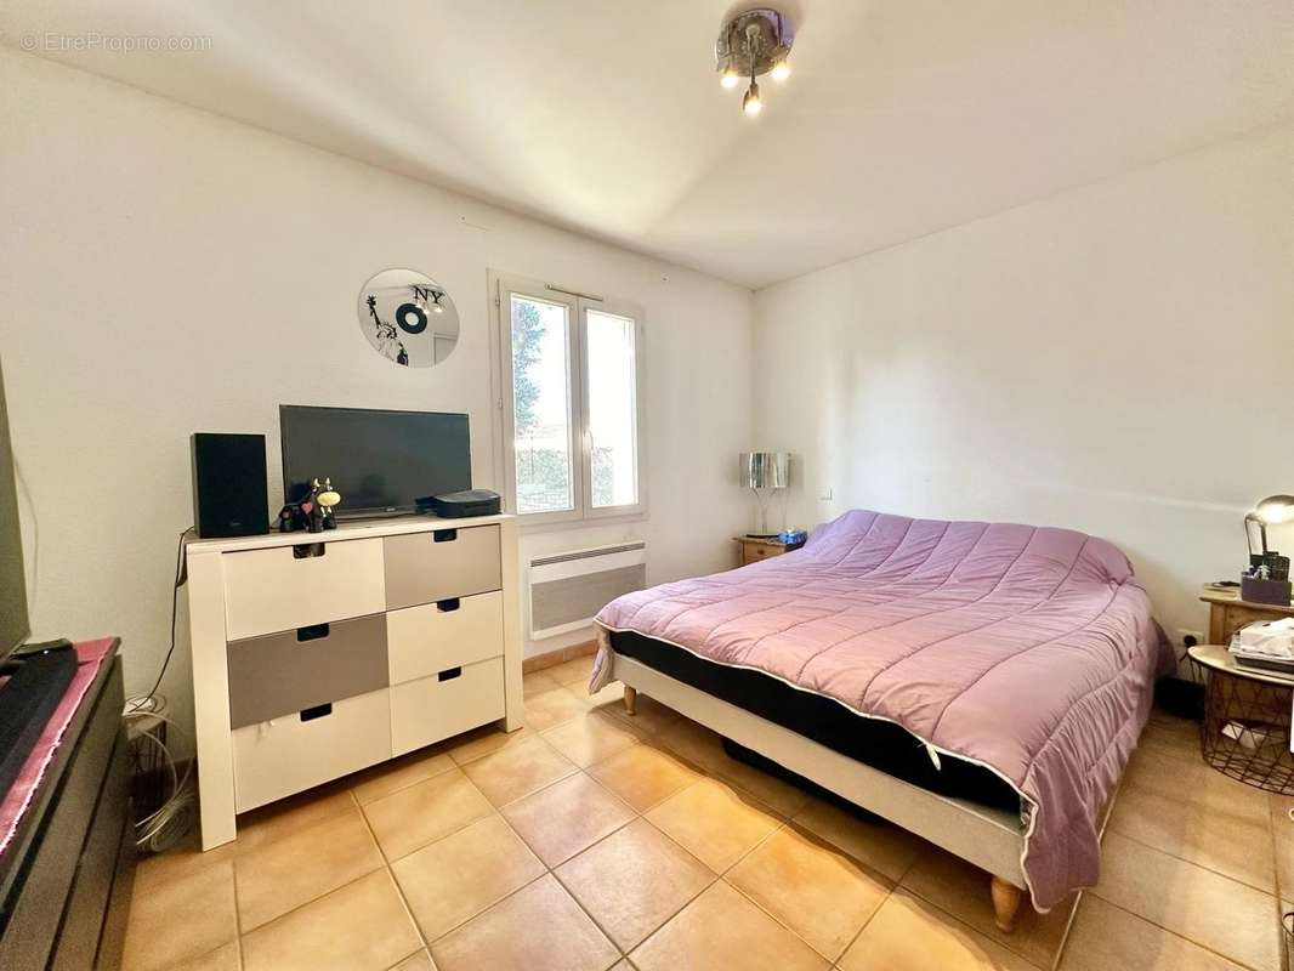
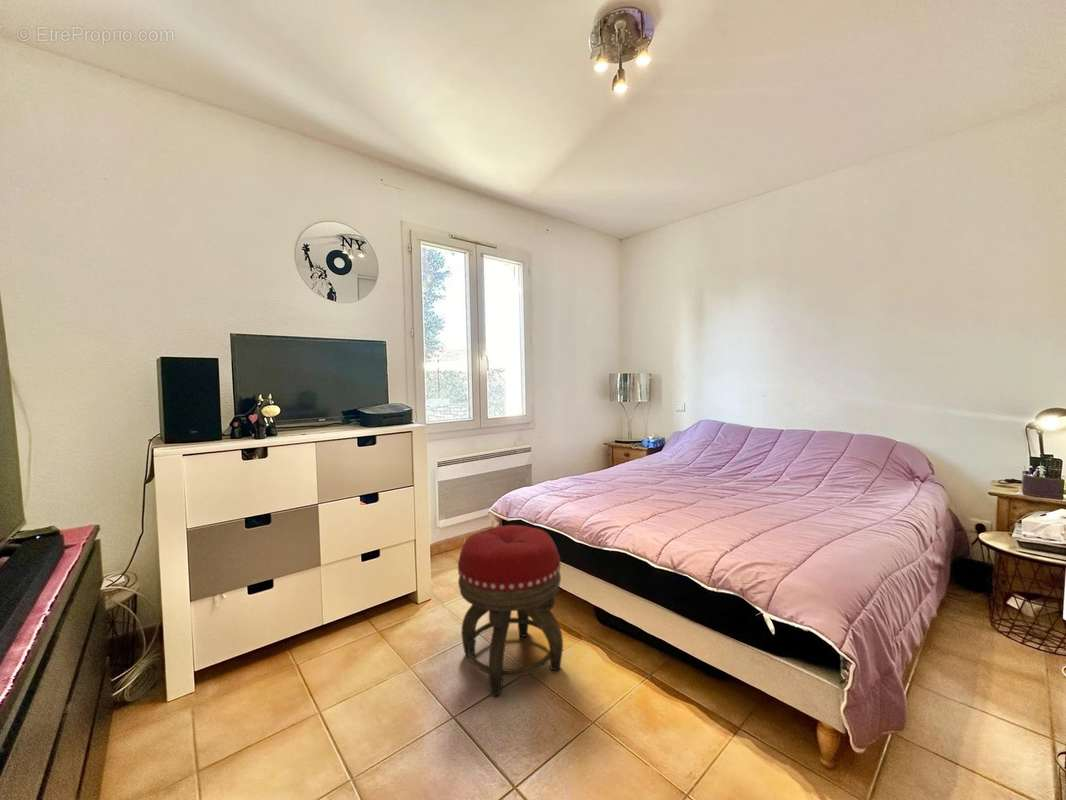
+ footstool [457,524,564,697]
